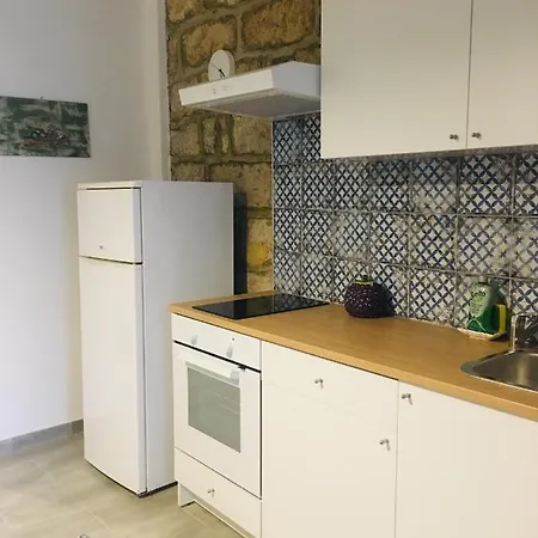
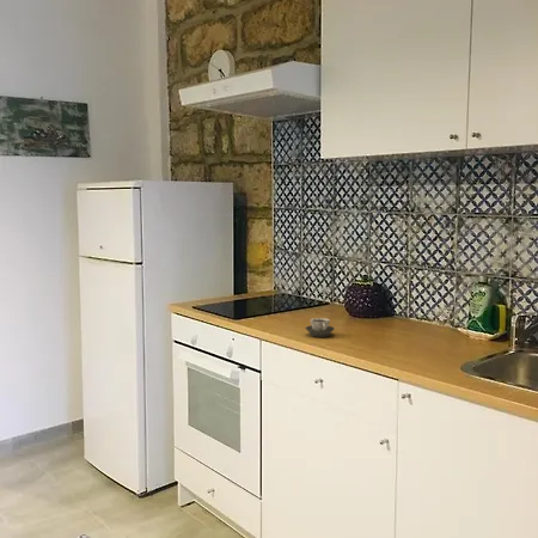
+ cup [305,317,336,338]
